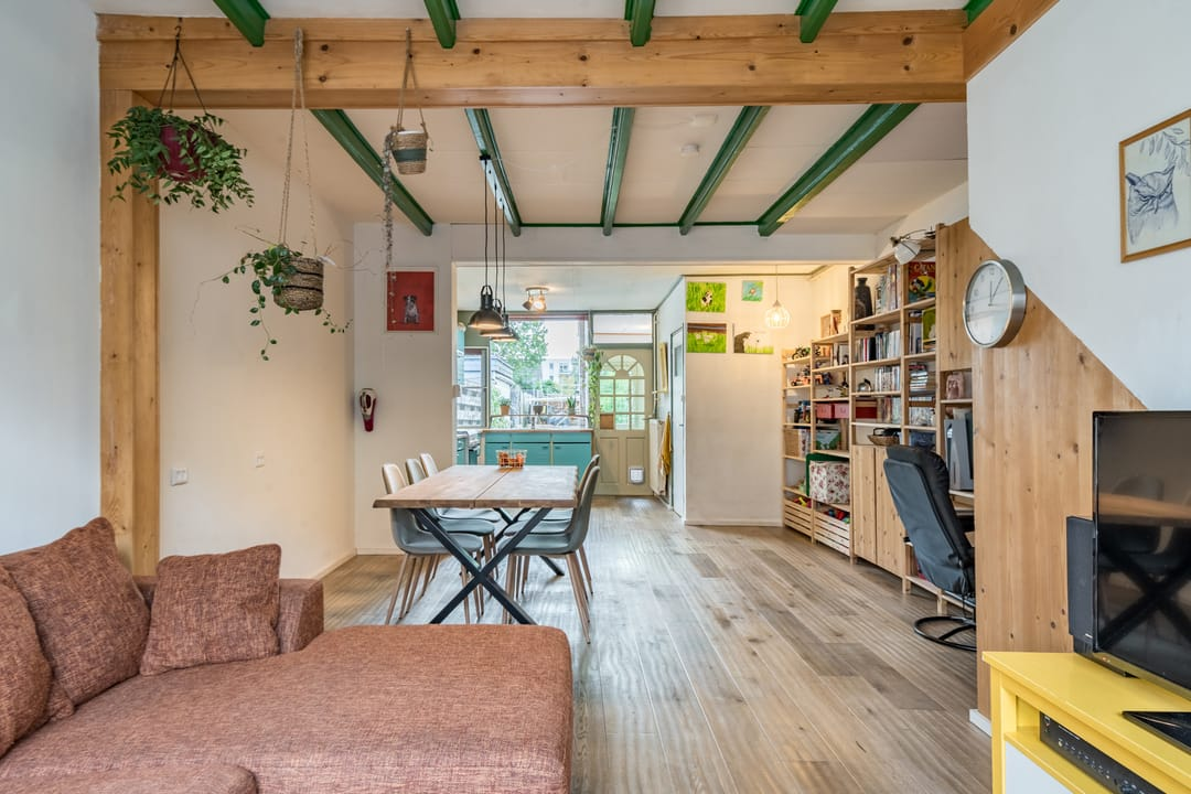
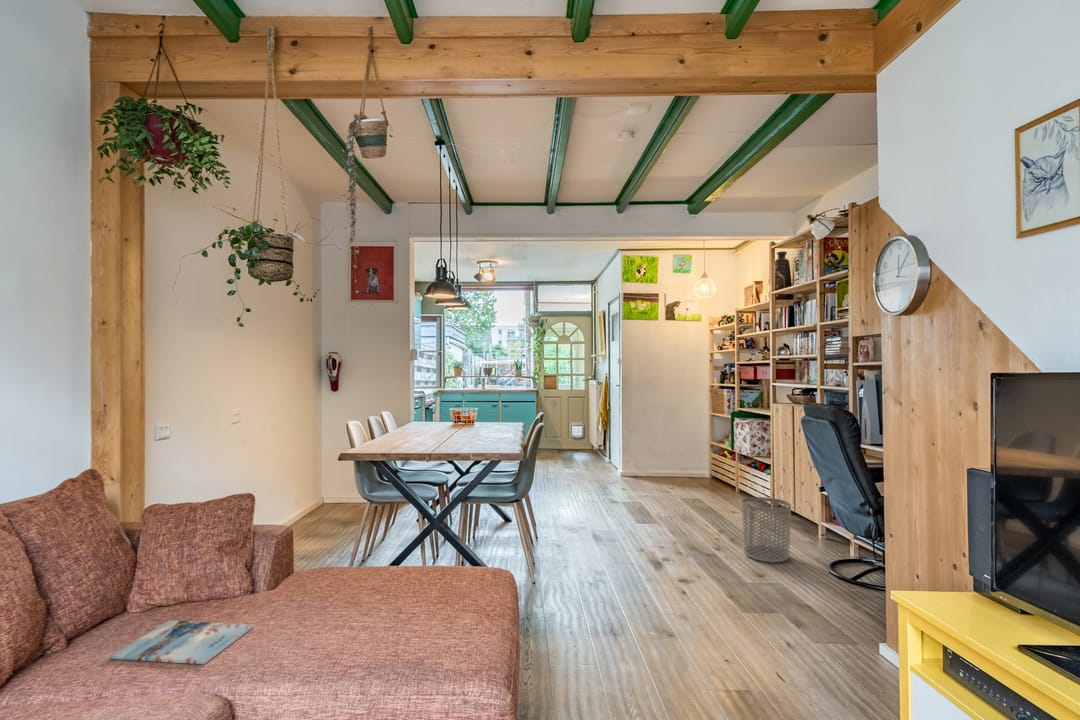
+ magazine [108,619,255,665]
+ waste bin [741,496,792,563]
